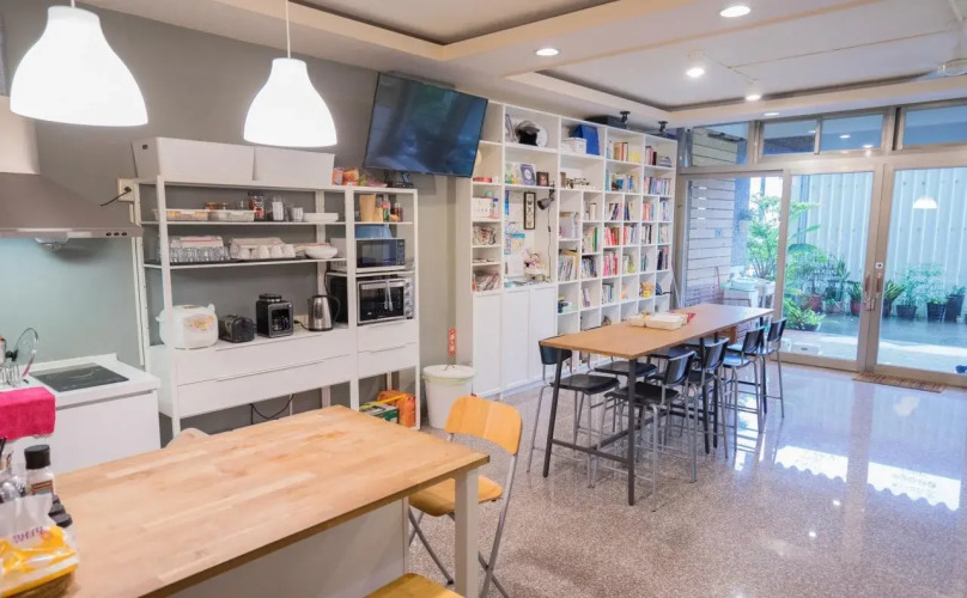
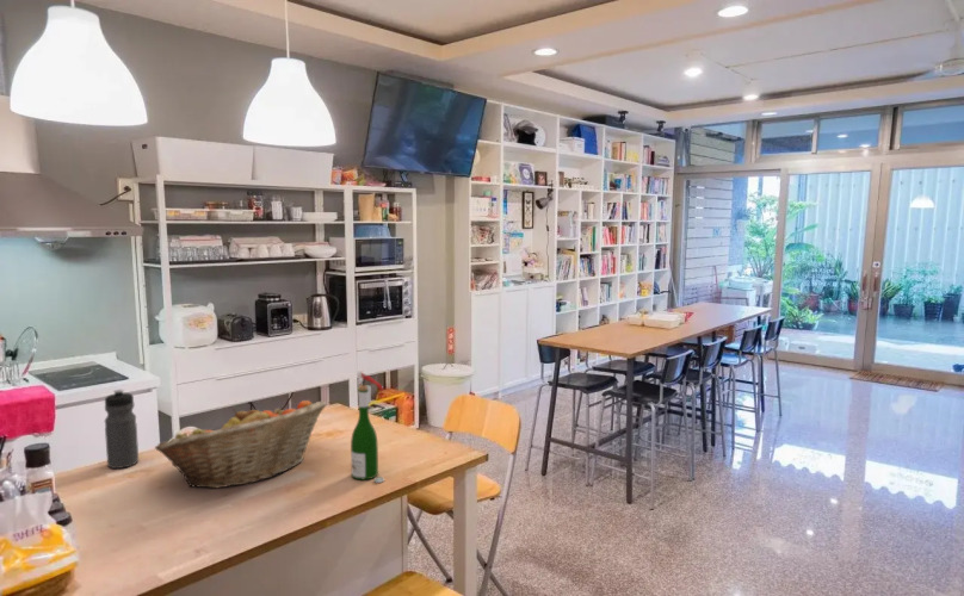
+ fruit basket [154,399,328,489]
+ wine bottle [350,370,385,484]
+ water bottle [104,389,140,470]
